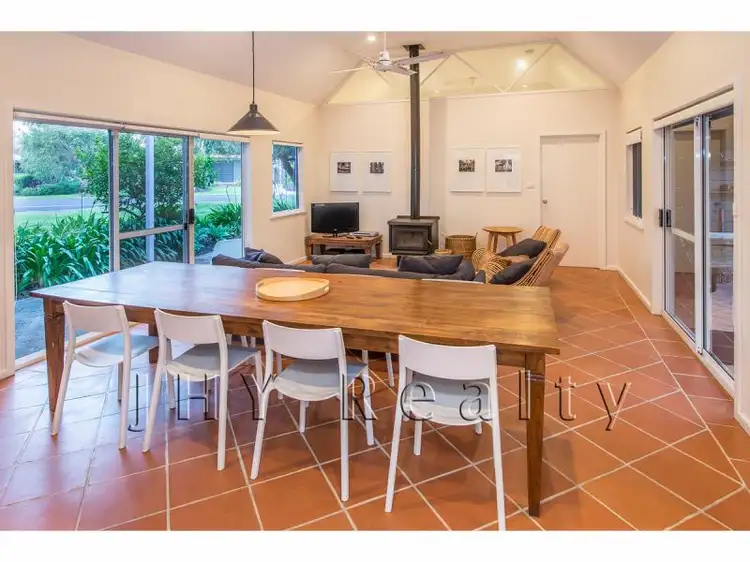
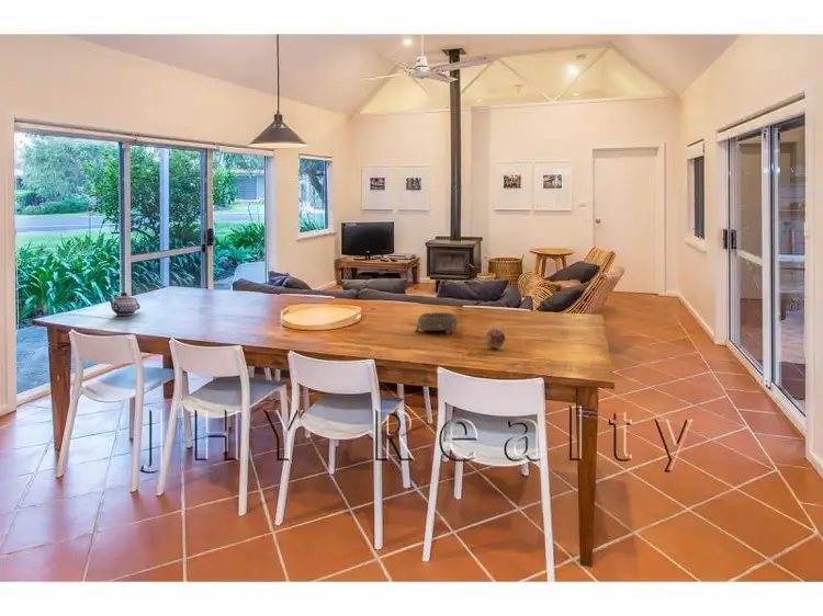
+ fruit [484,328,507,350]
+ teapot [106,292,142,316]
+ decorative bowl [414,312,459,334]
